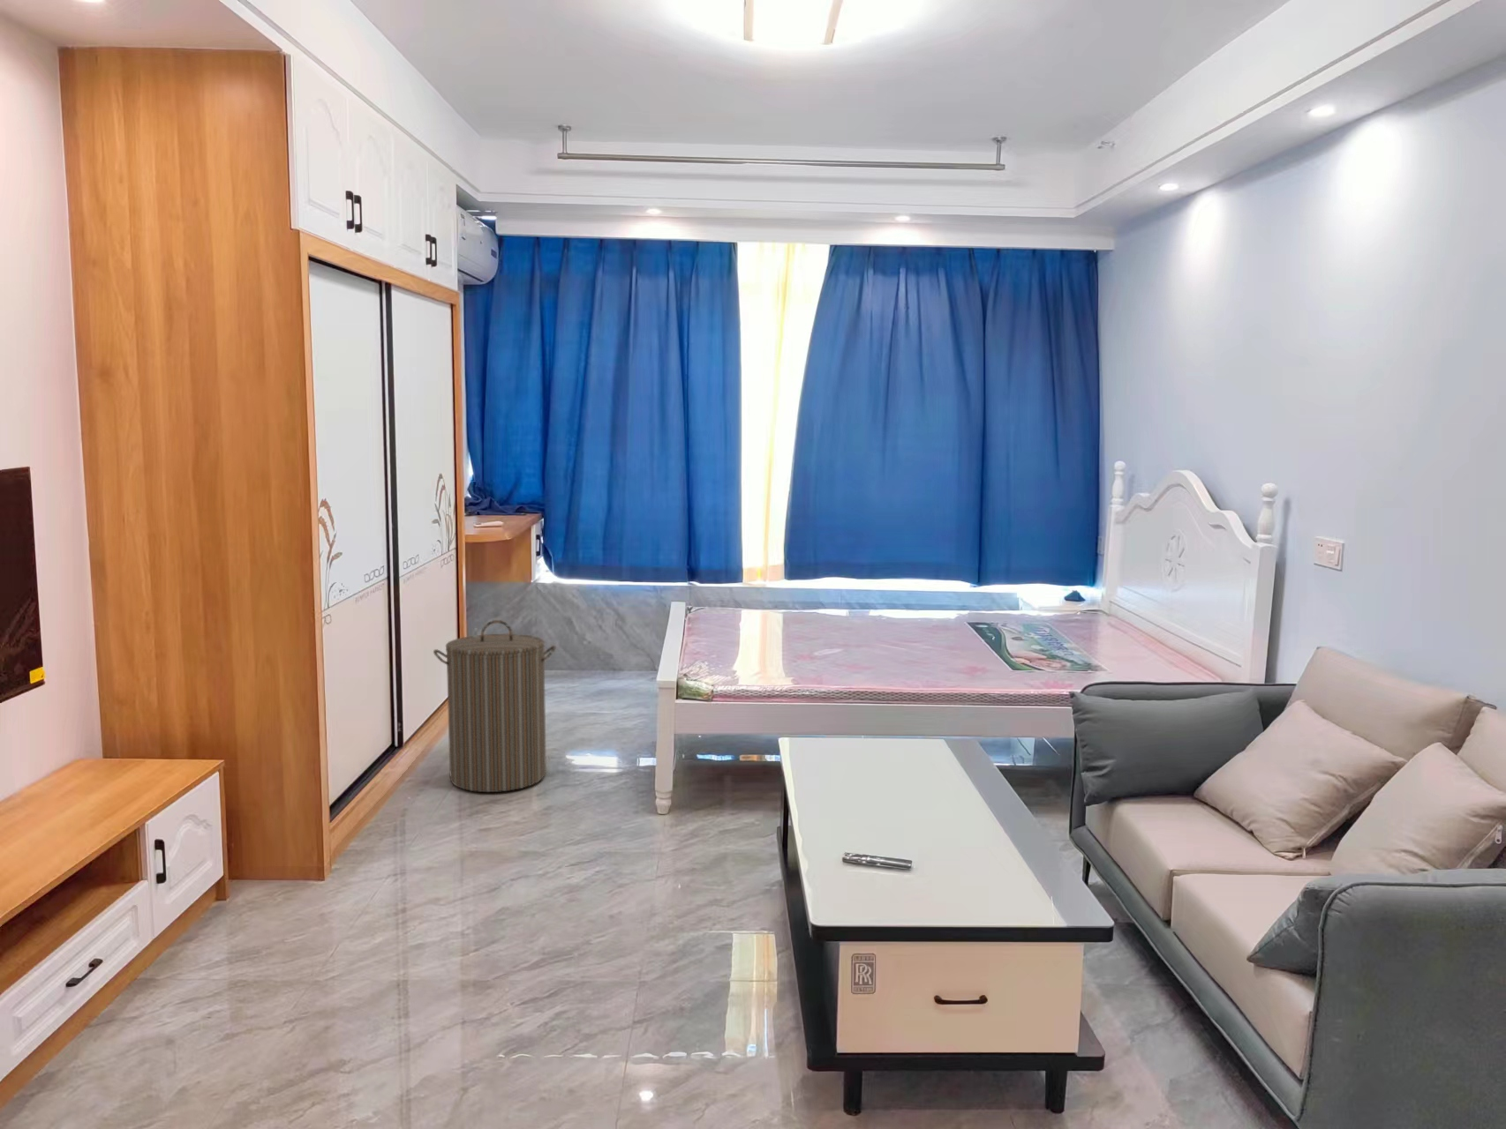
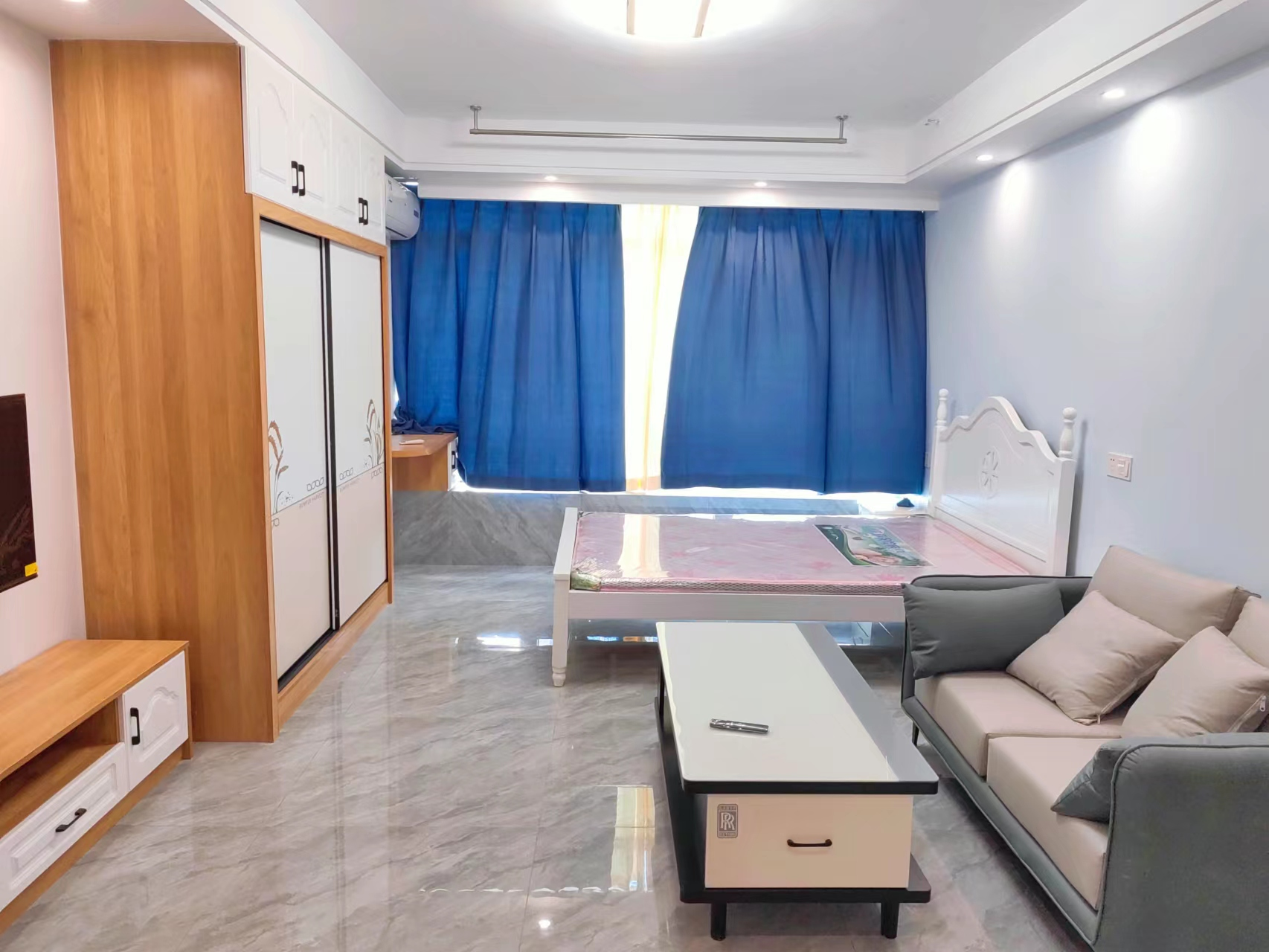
- laundry hamper [432,619,557,793]
